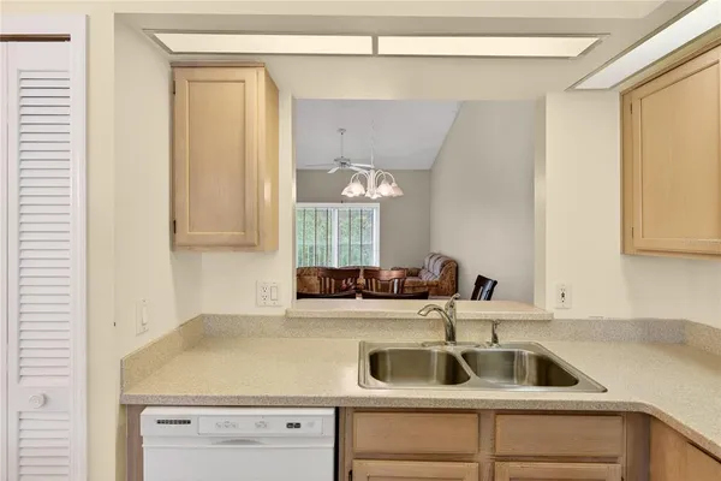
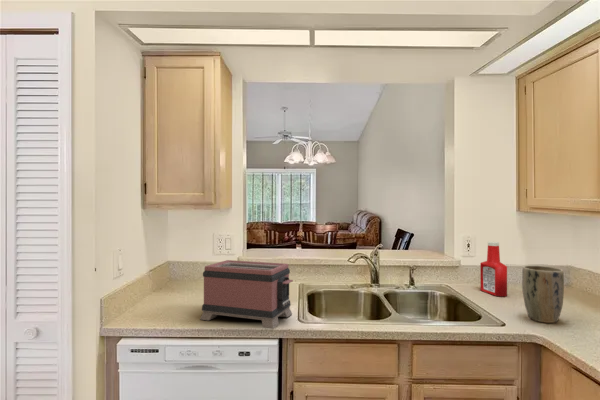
+ toaster [199,259,294,330]
+ soap bottle [479,241,508,297]
+ plant pot [521,265,565,324]
